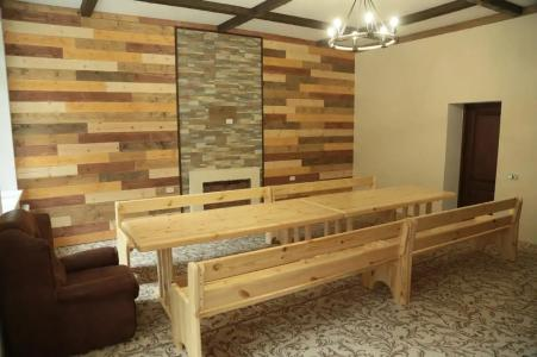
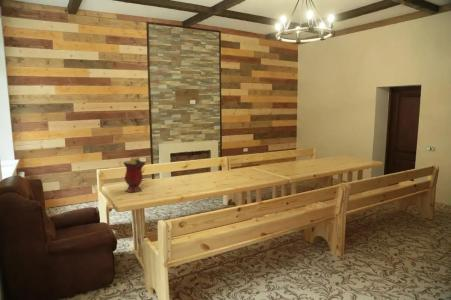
+ vase [122,158,147,193]
